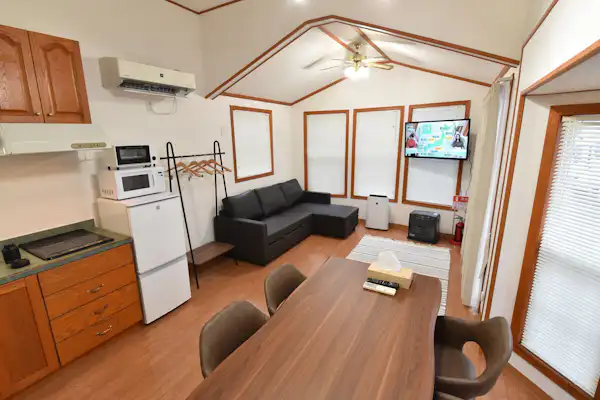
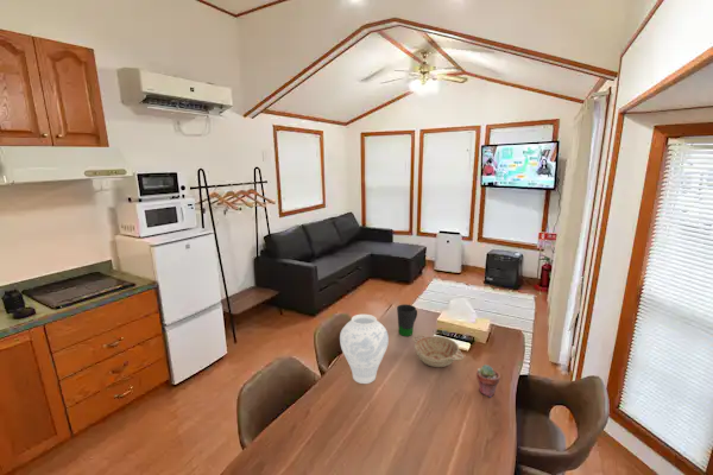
+ potted succulent [475,363,501,398]
+ decorative bowl [412,335,465,368]
+ vase [339,314,390,385]
+ mug [396,303,418,337]
